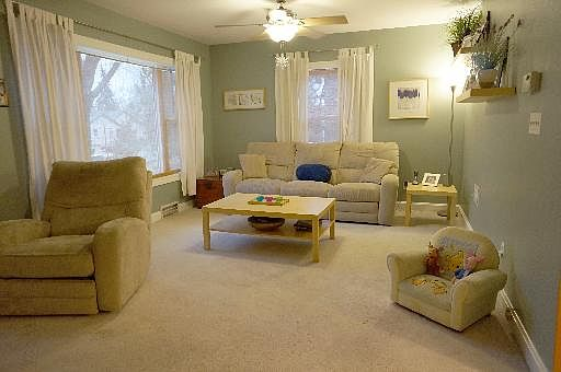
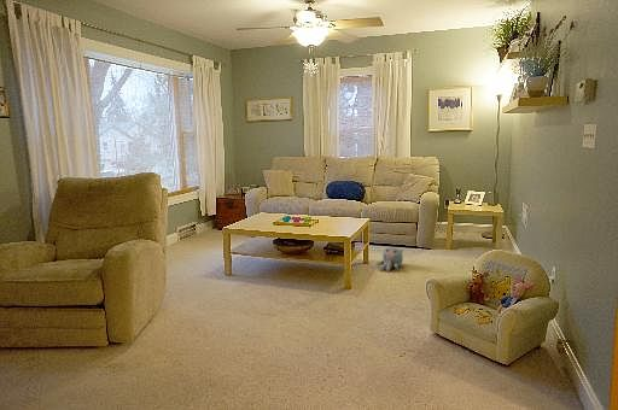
+ plush toy [375,246,404,273]
